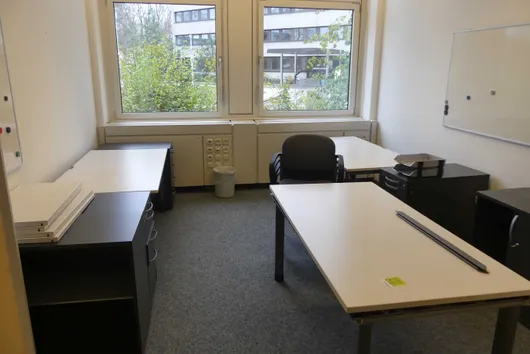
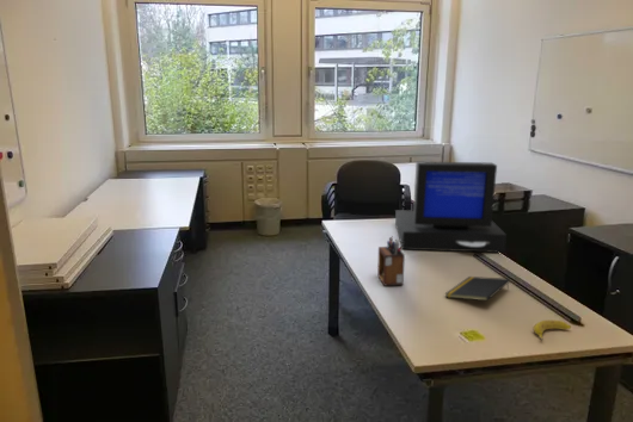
+ monitor [394,161,508,254]
+ desk organizer [376,236,406,287]
+ notepad [443,275,511,302]
+ banana [533,319,572,341]
